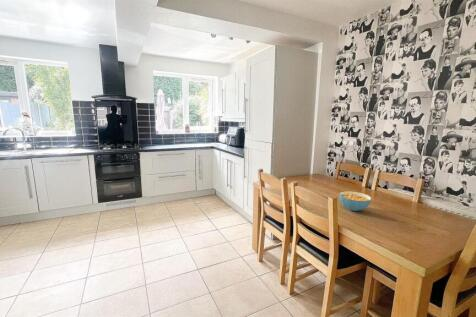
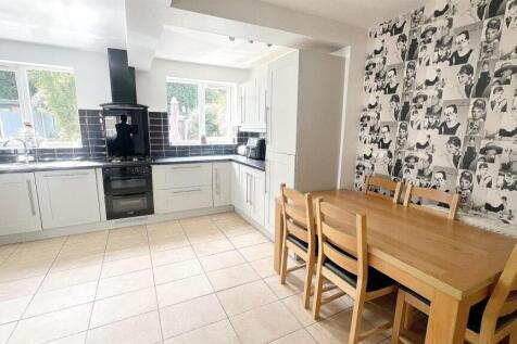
- cereal bowl [338,190,372,212]
